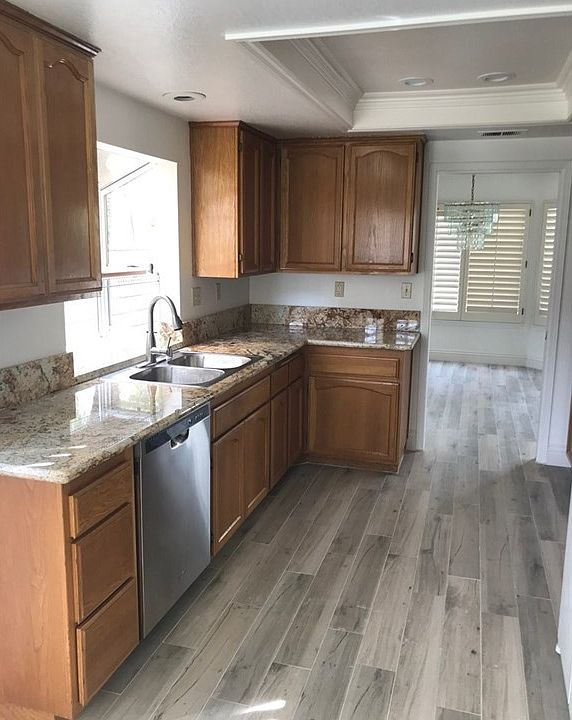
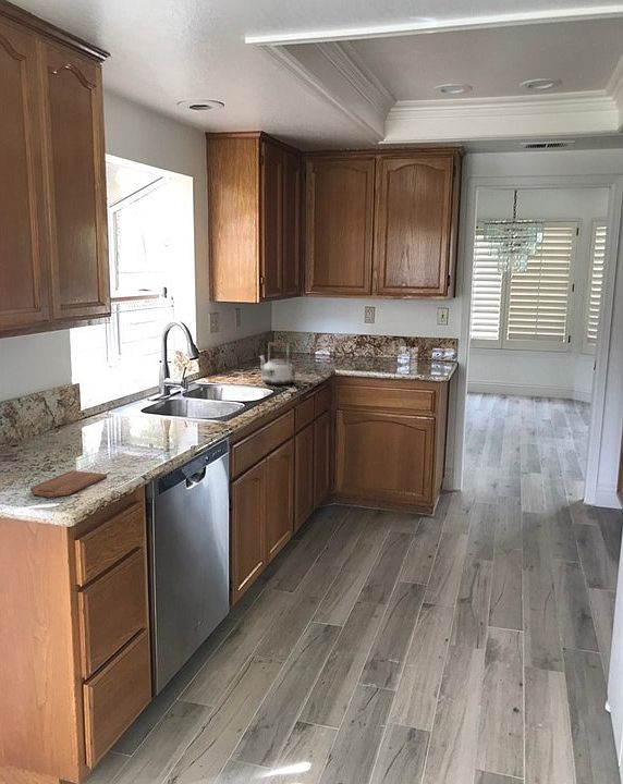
+ cutting board [29,469,108,498]
+ kettle [258,341,296,385]
